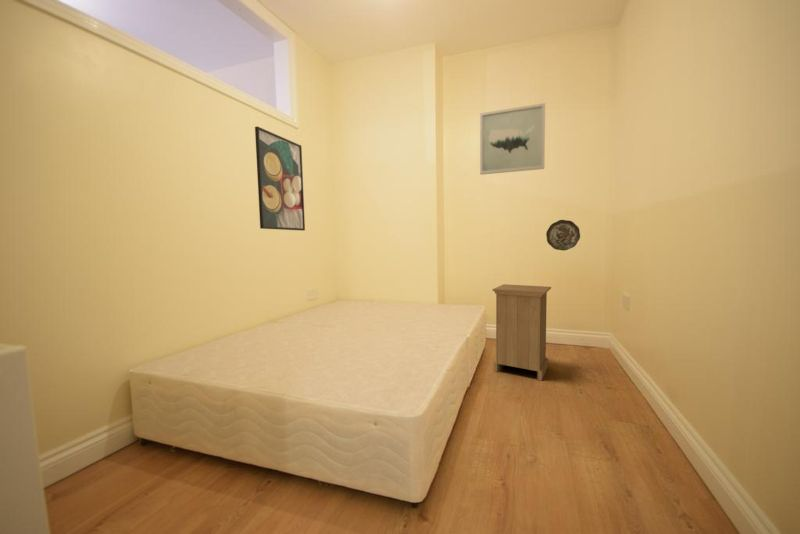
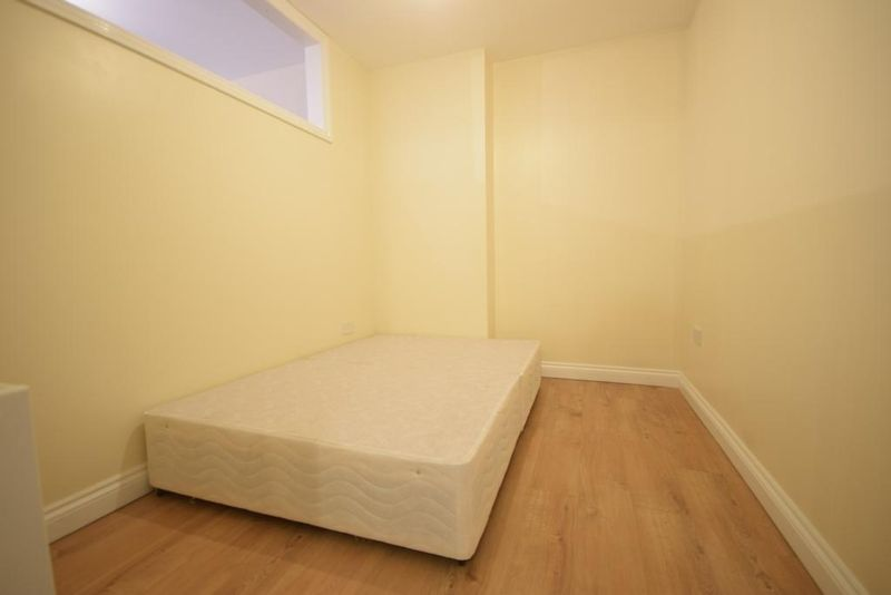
- wall art [479,102,546,176]
- nightstand [491,283,552,381]
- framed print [254,125,306,232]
- decorative plate [545,219,581,251]
